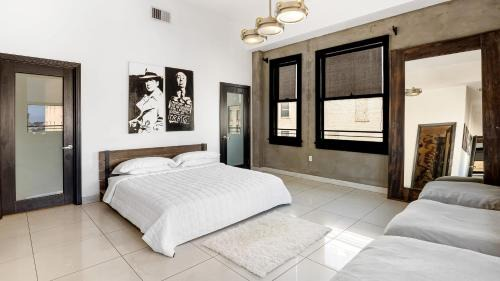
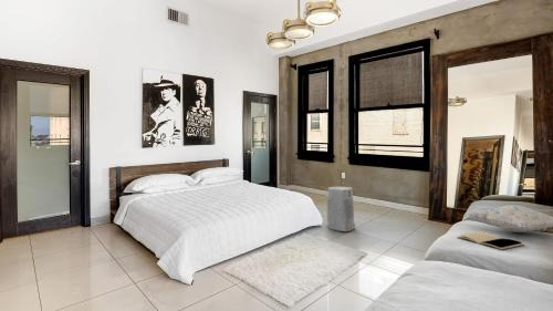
+ air purifier [326,186,356,232]
+ decorative pillow [467,204,553,234]
+ book [457,230,525,251]
